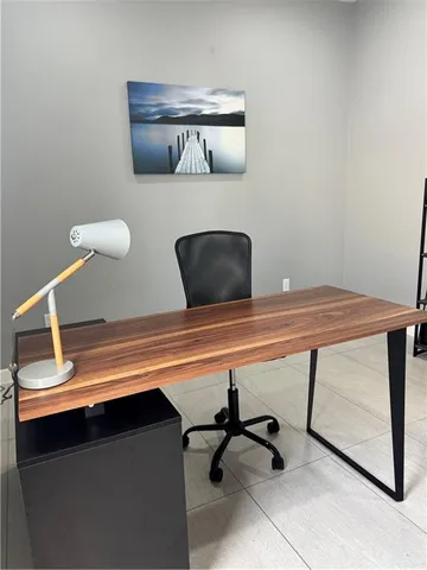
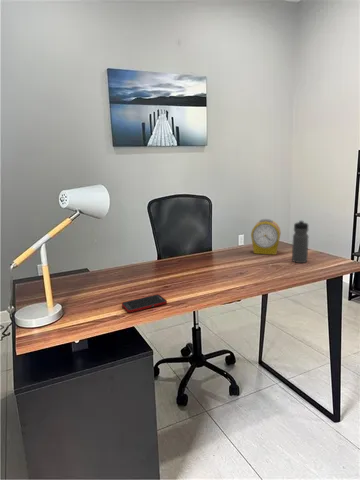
+ cell phone [121,294,168,314]
+ alarm clock [250,218,282,256]
+ water bottle [291,219,310,264]
